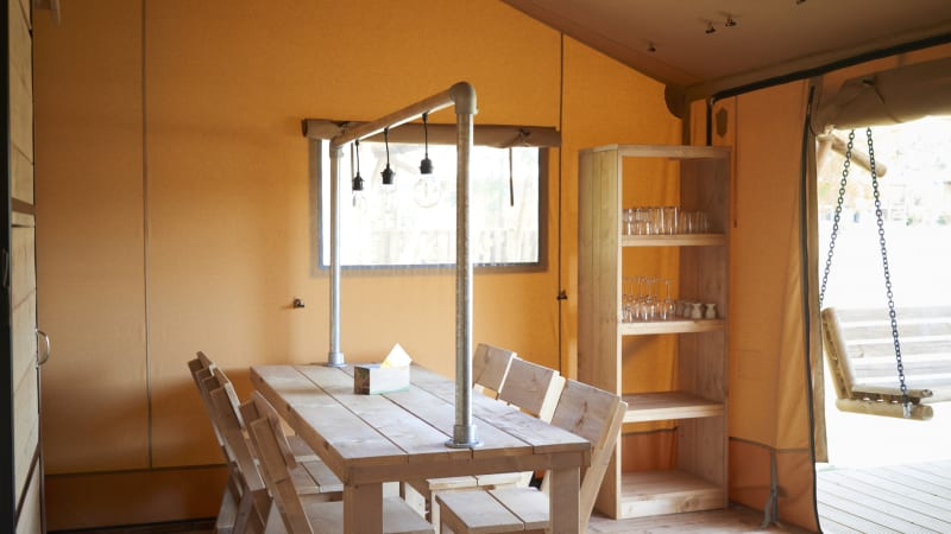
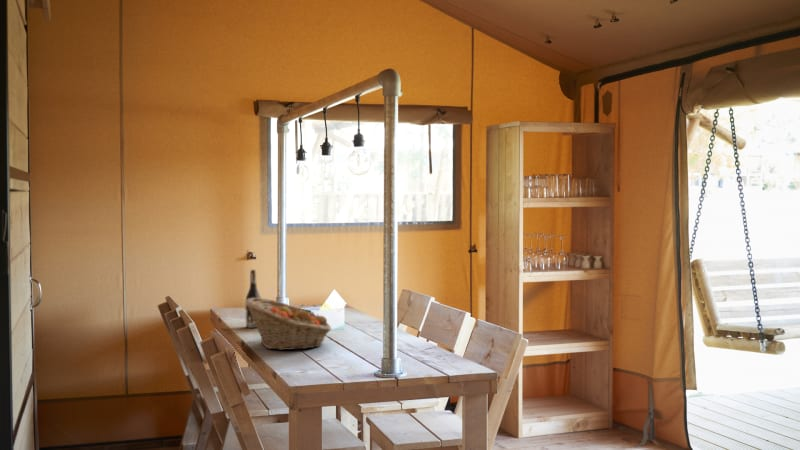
+ wine bottle [244,269,262,329]
+ fruit basket [244,297,332,351]
